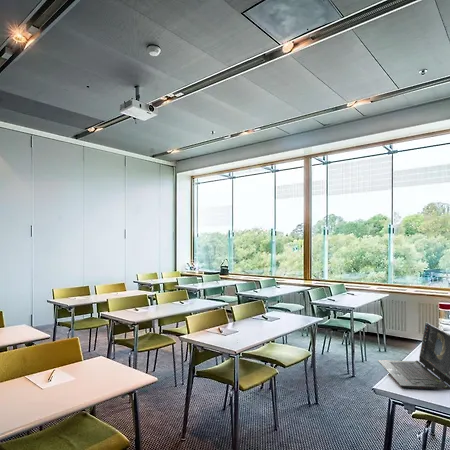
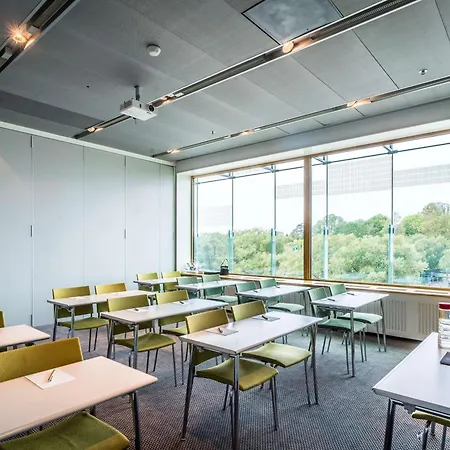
- laptop computer [377,321,450,391]
